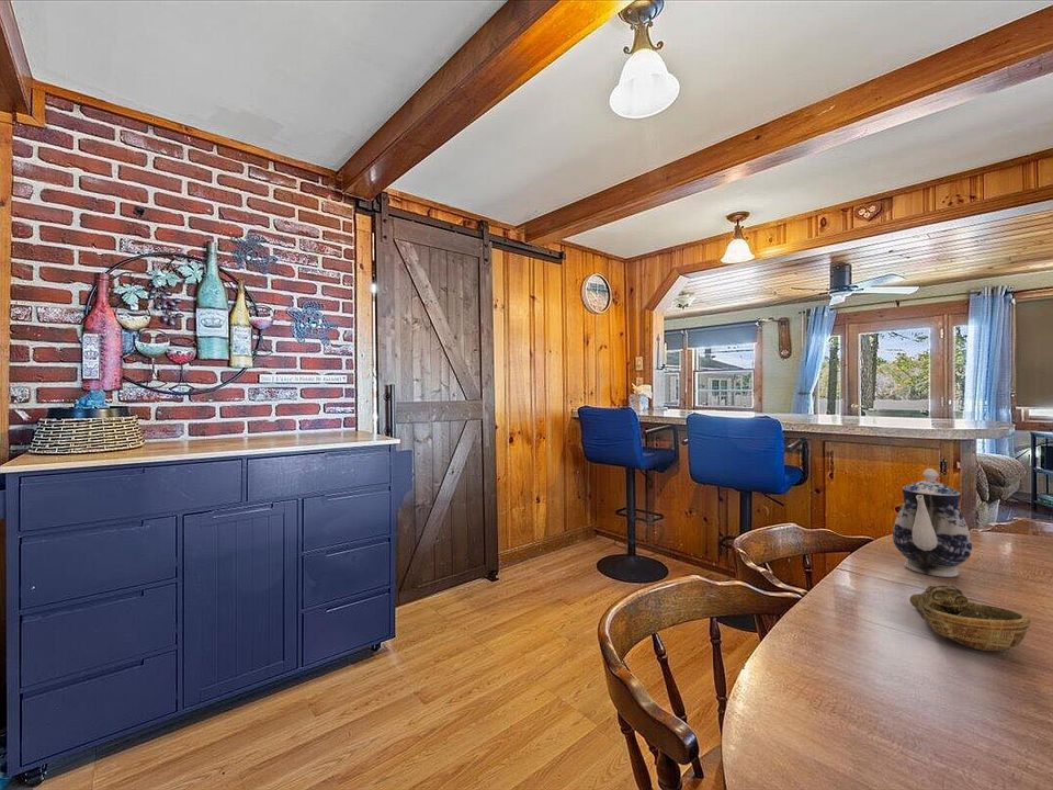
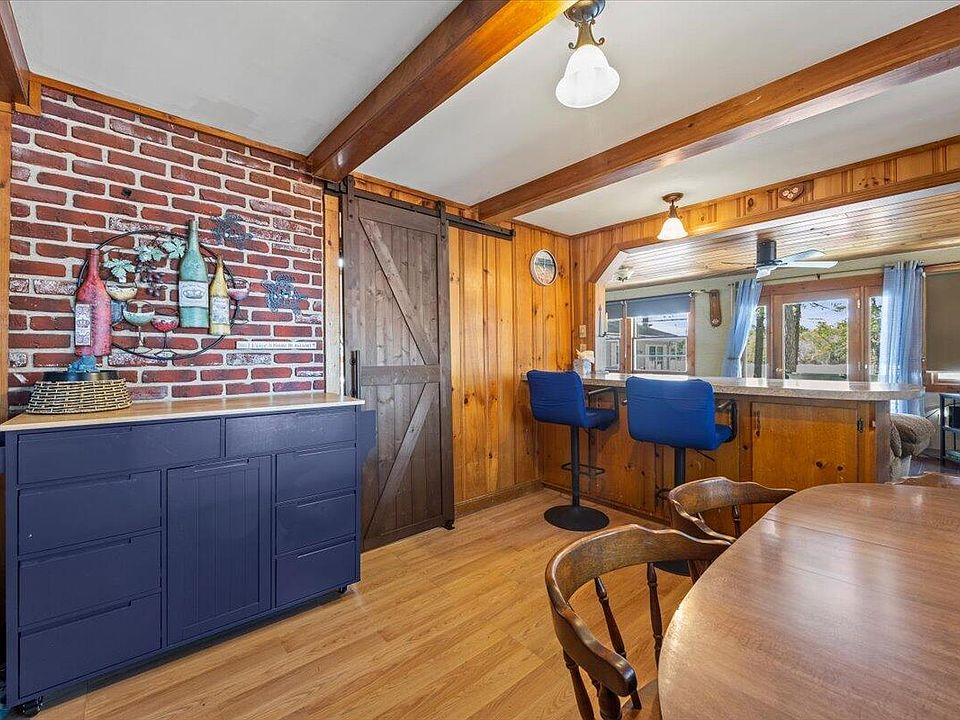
- teapot [892,467,973,578]
- decorative bowl [909,585,1031,652]
